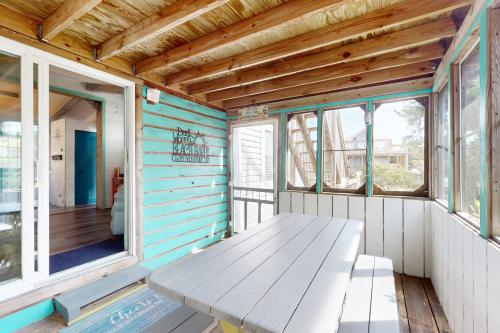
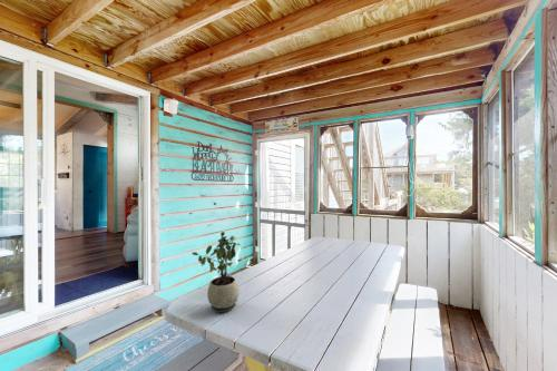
+ potted plant [190,231,241,313]
